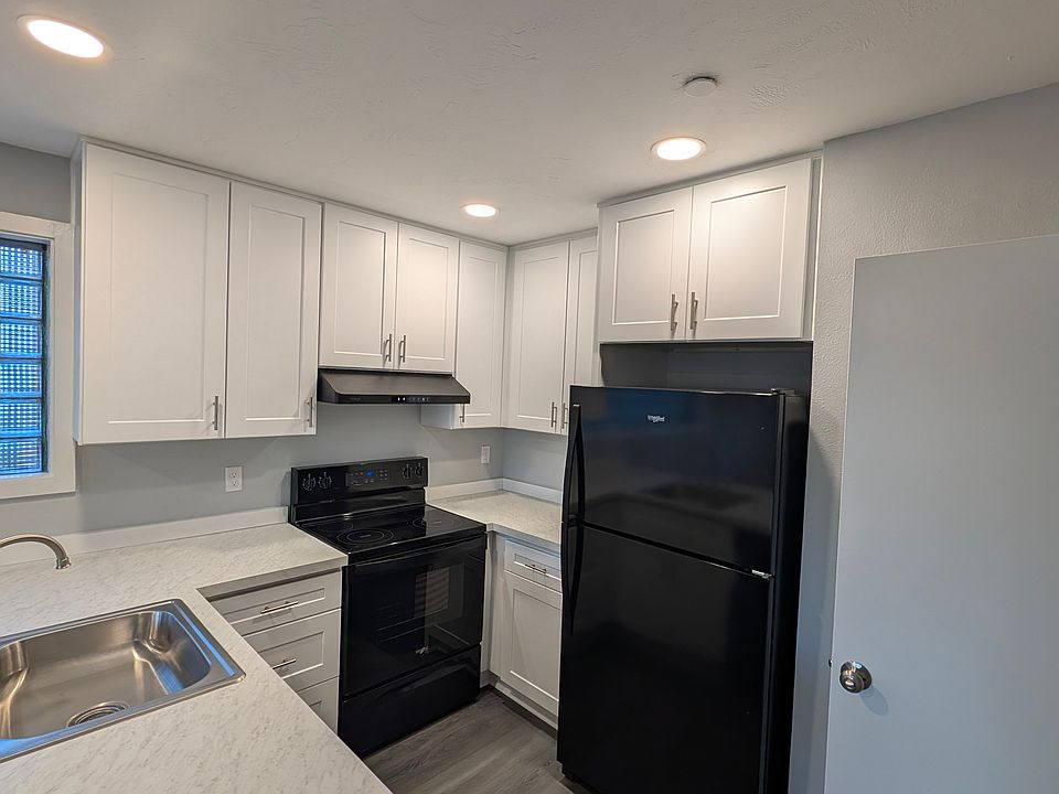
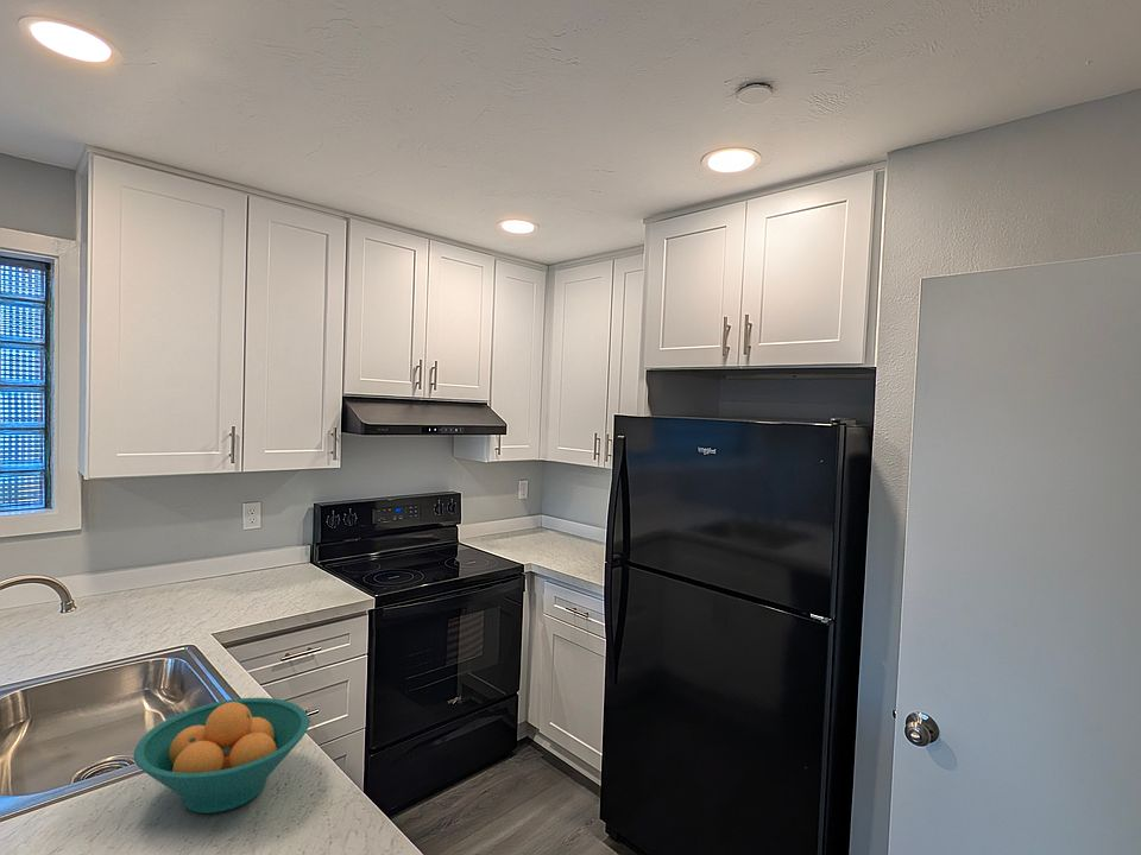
+ fruit bowl [133,697,310,815]
